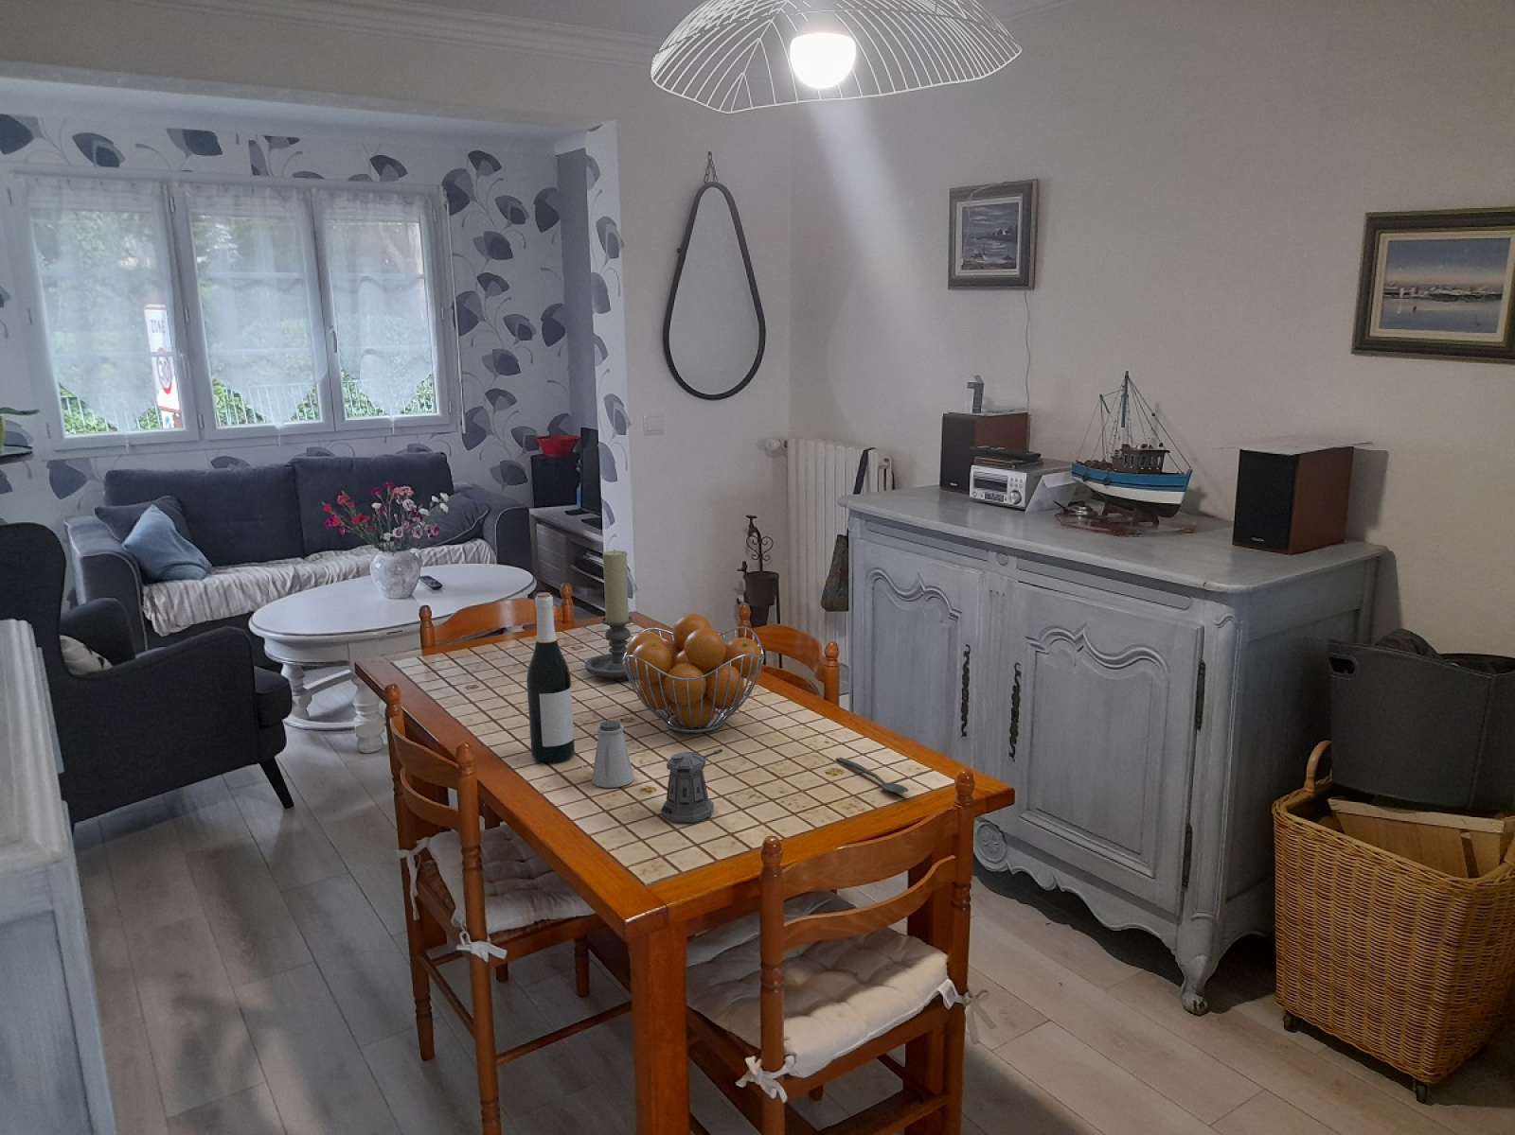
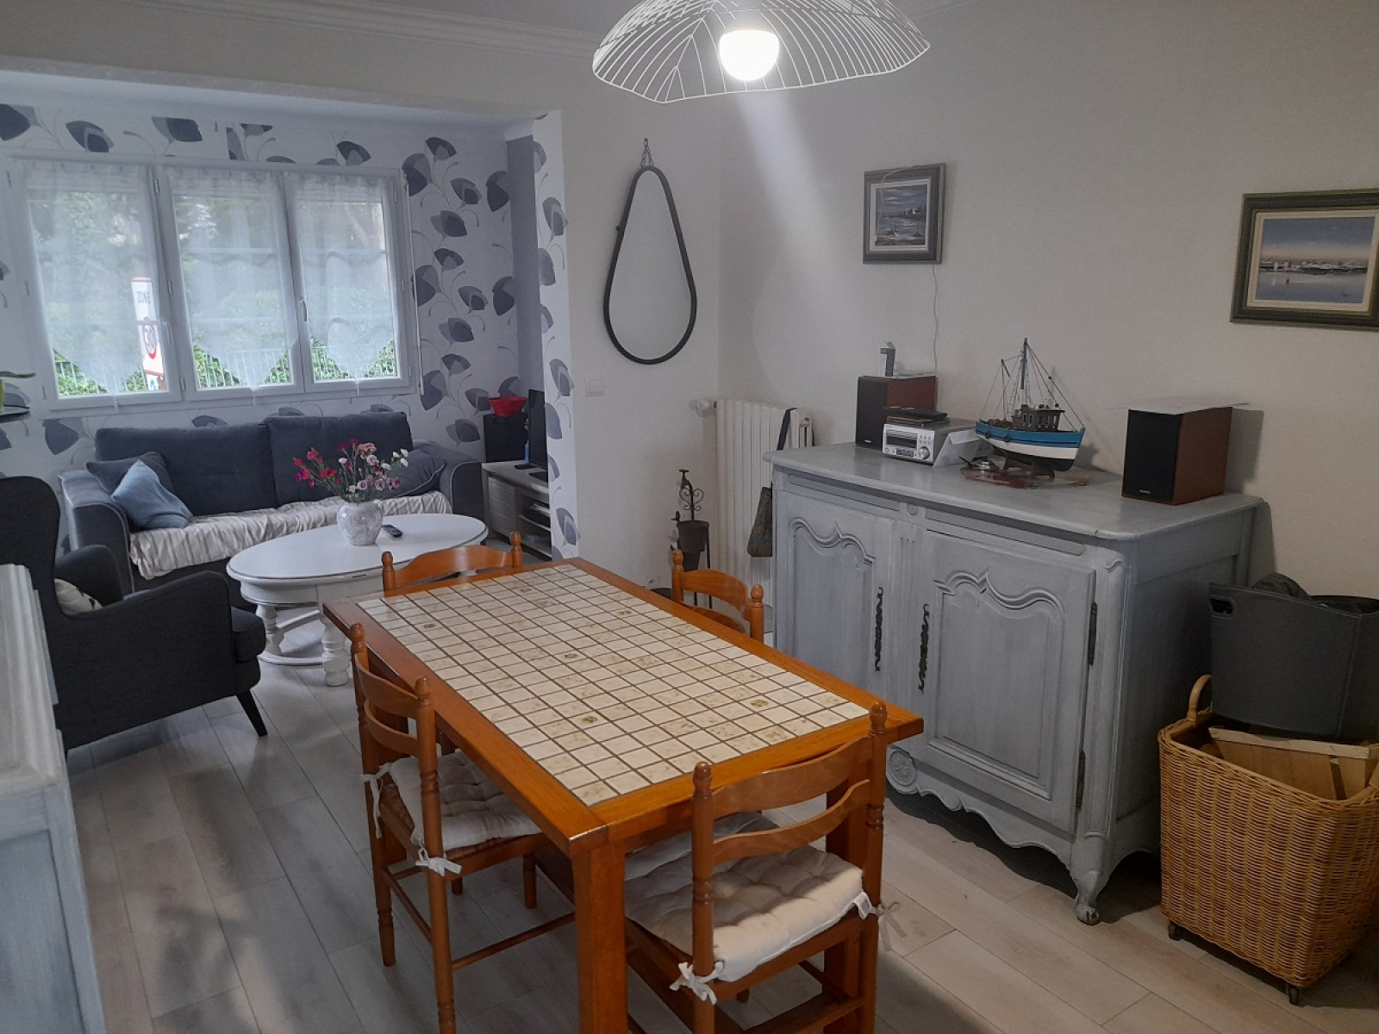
- candle holder [585,548,633,680]
- saltshaker [590,720,636,789]
- fruit basket [622,613,765,734]
- spoon [835,757,910,794]
- pepper shaker [660,749,723,823]
- wine bottle [526,593,576,763]
